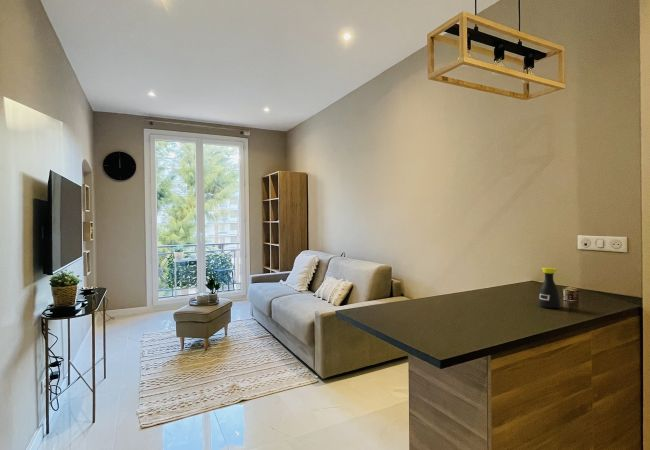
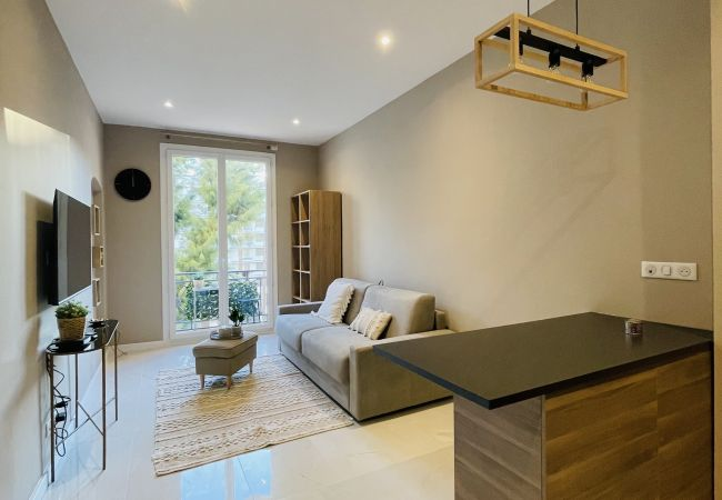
- bottle [538,267,562,309]
